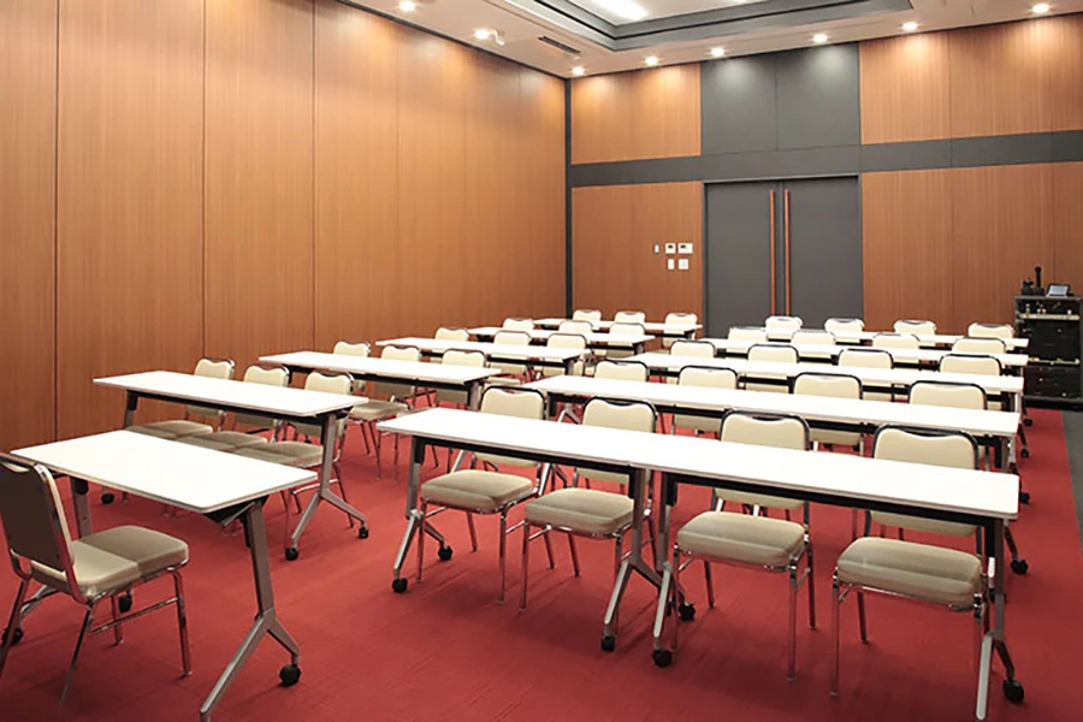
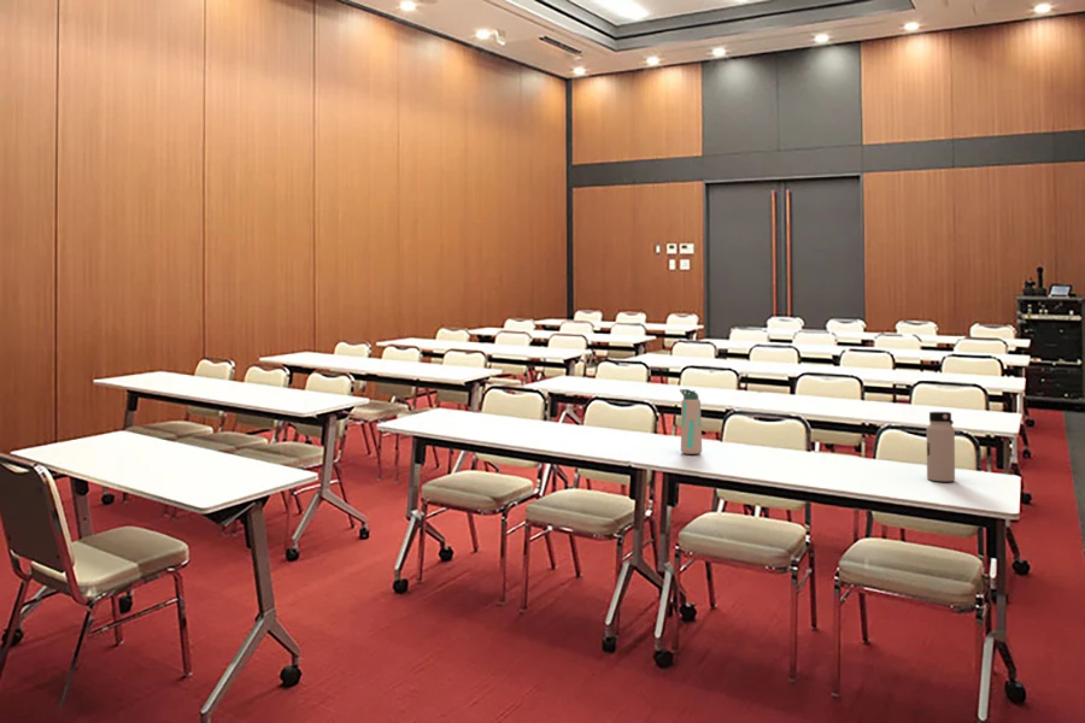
+ water bottle [926,411,956,482]
+ water bottle [679,388,703,455]
